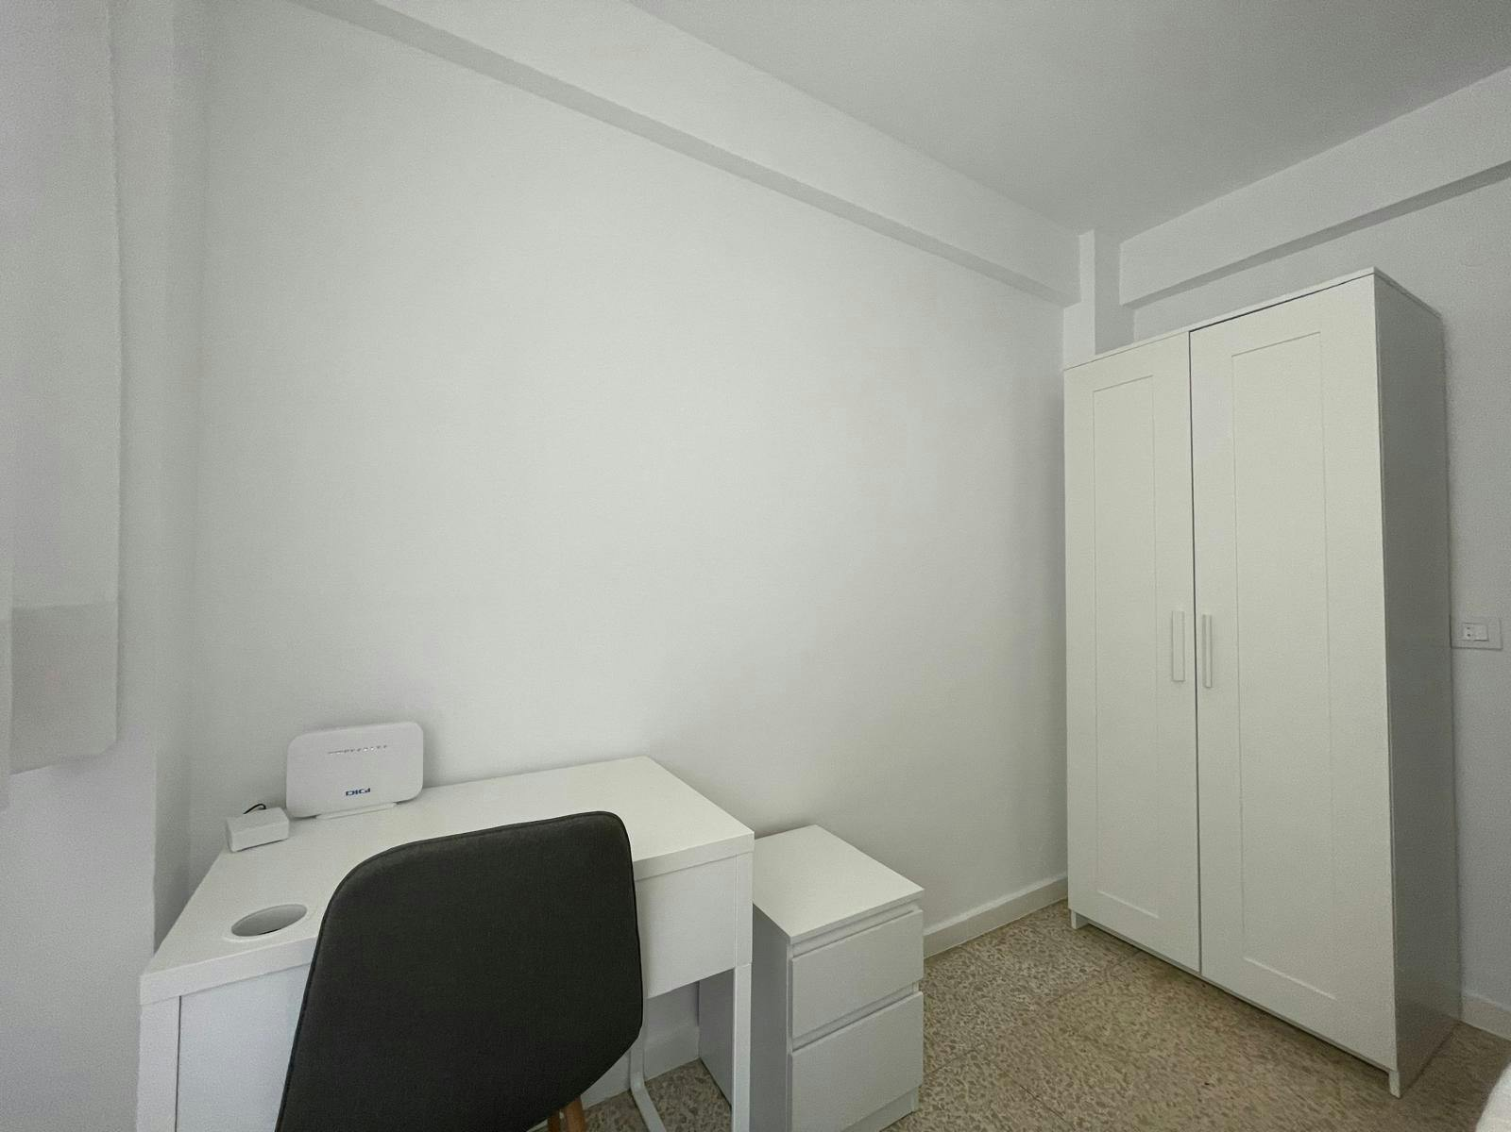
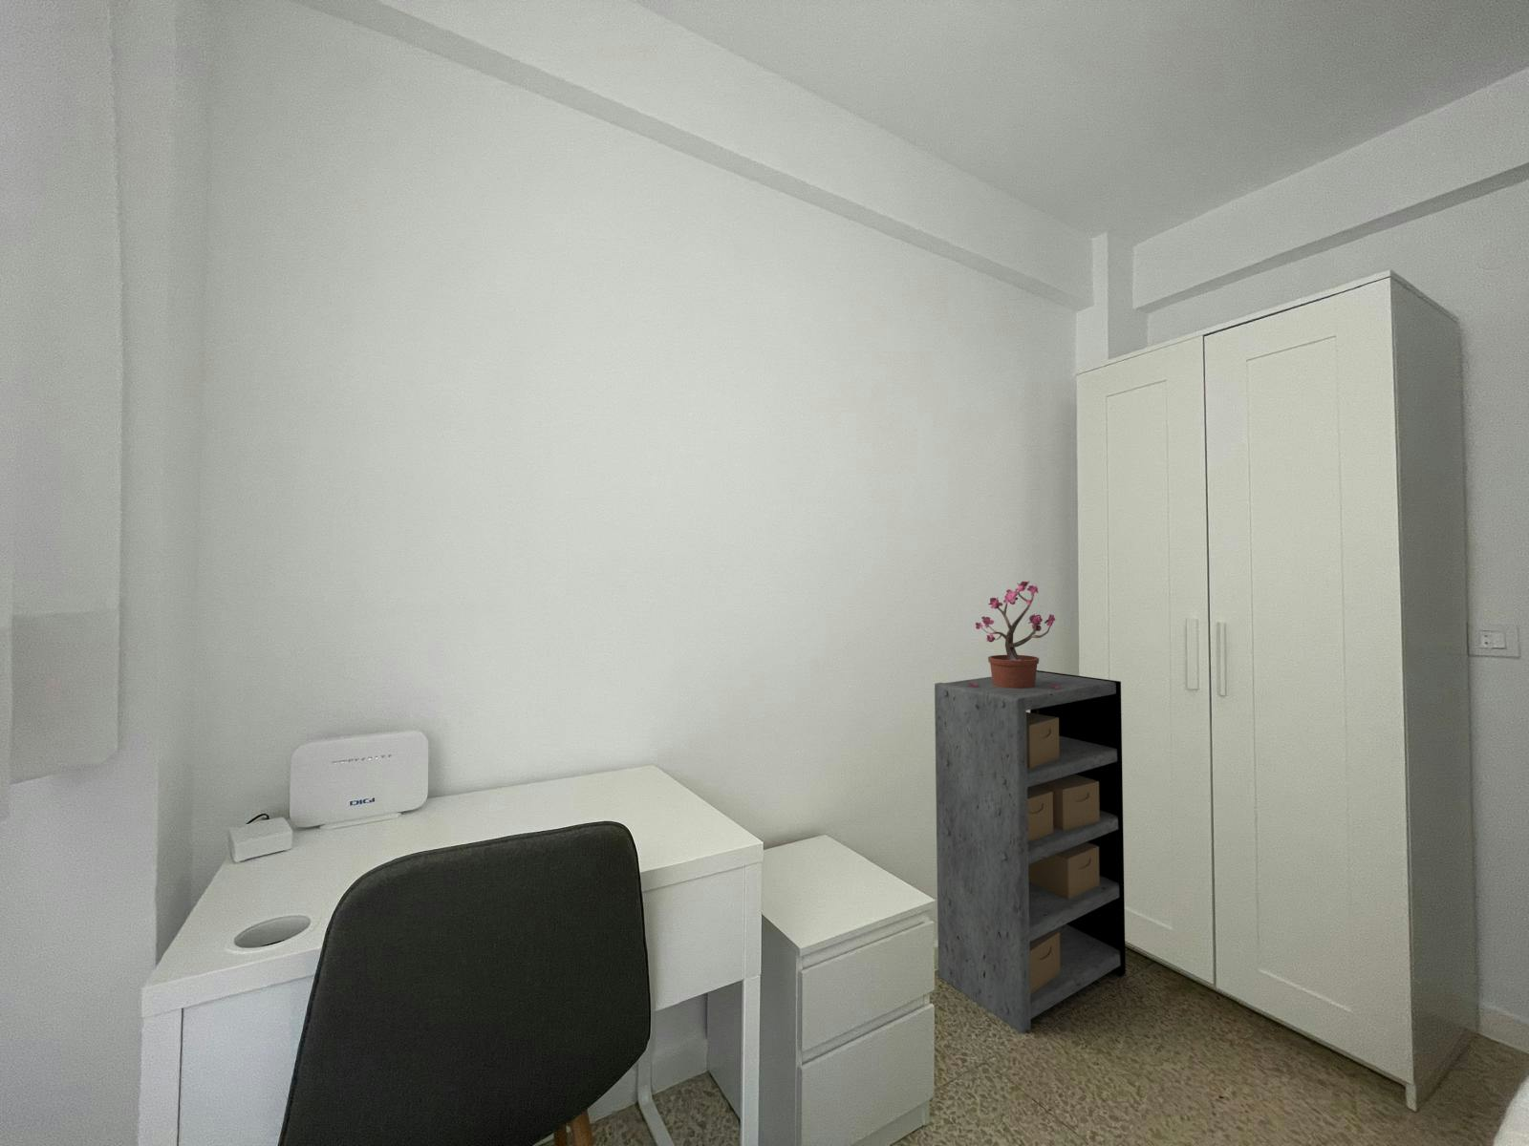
+ potted plant [968,580,1058,689]
+ shelving unit [933,669,1127,1034]
